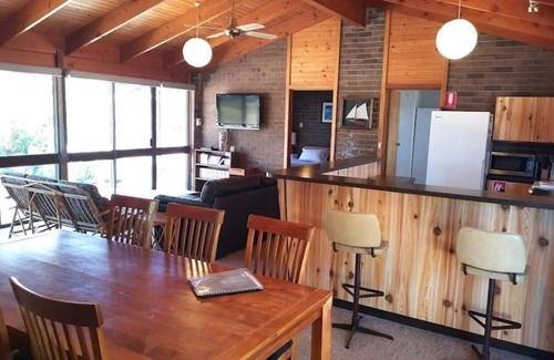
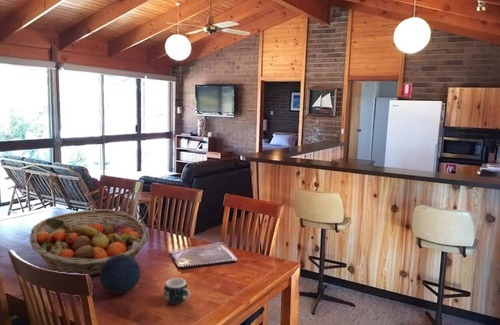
+ decorative orb [99,254,141,295]
+ fruit basket [29,208,149,278]
+ mug [163,277,191,305]
